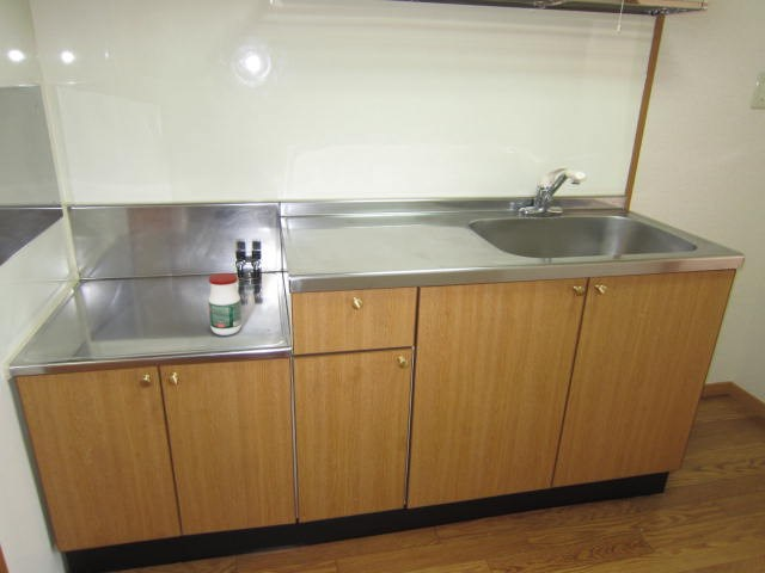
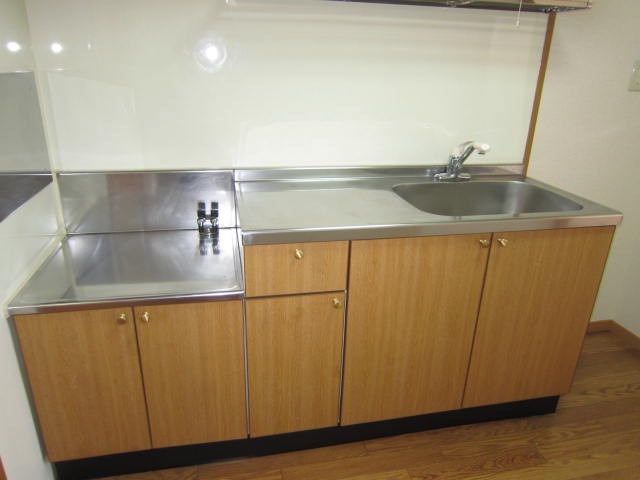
- jar [207,272,243,337]
